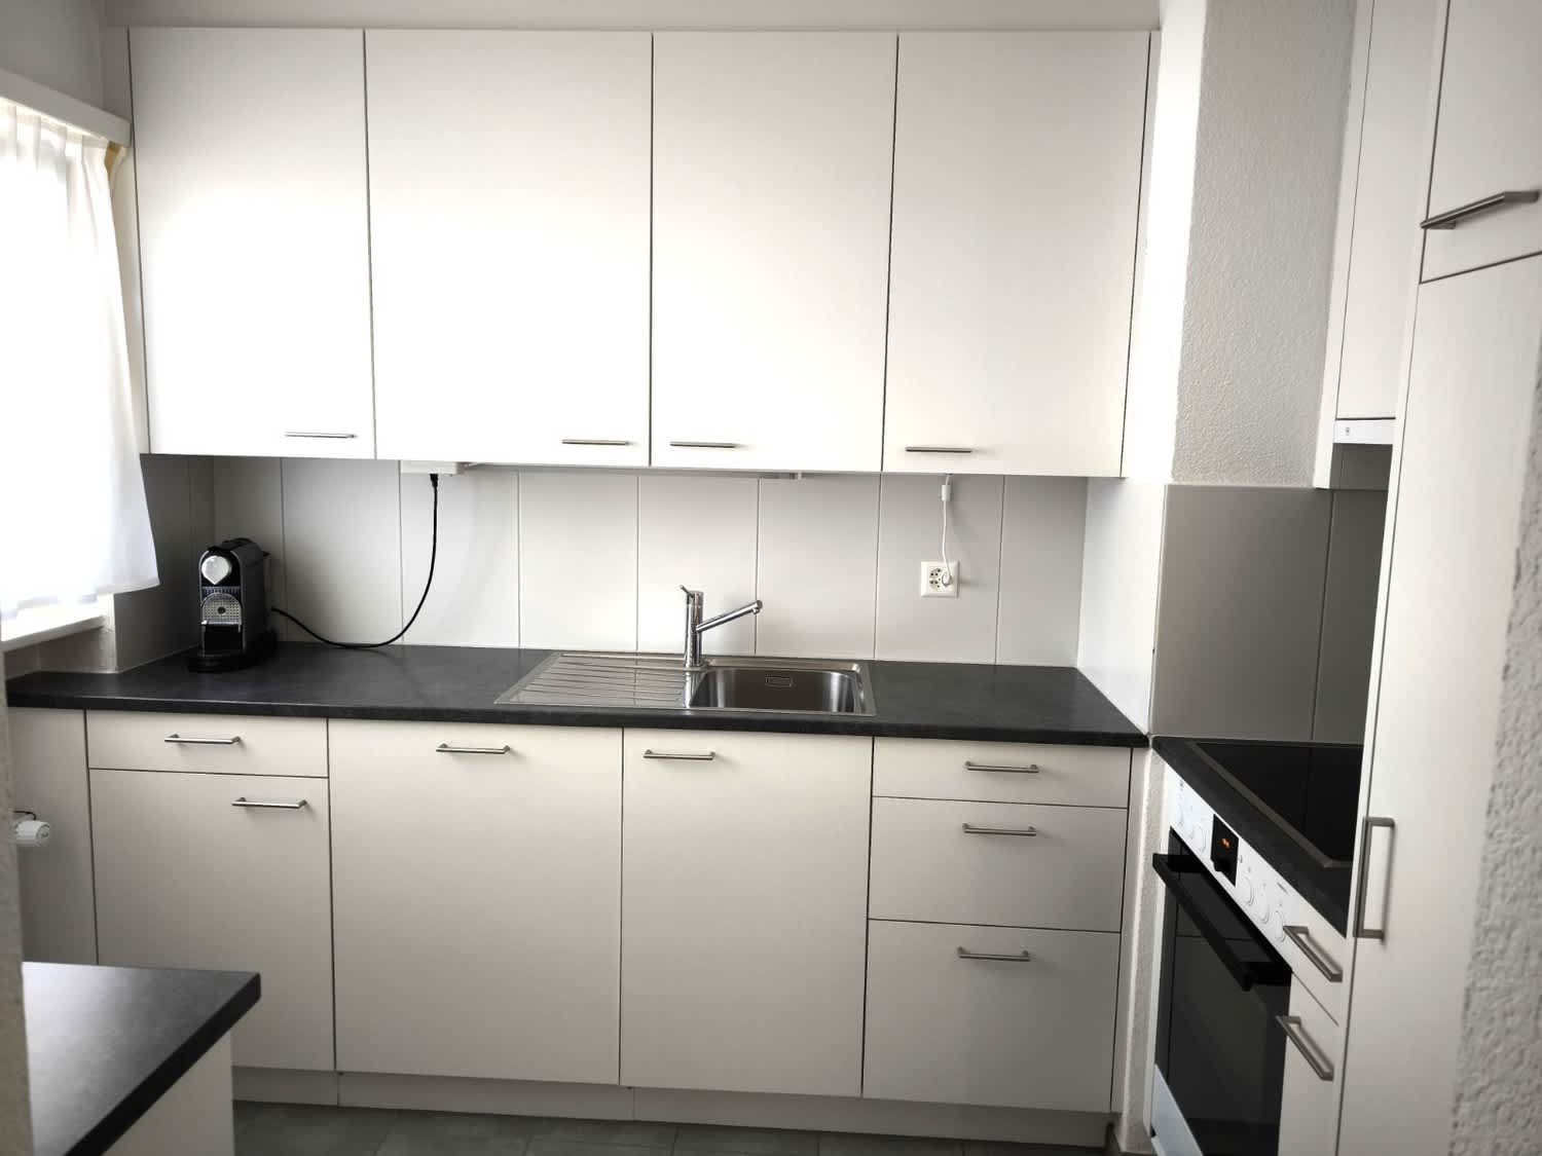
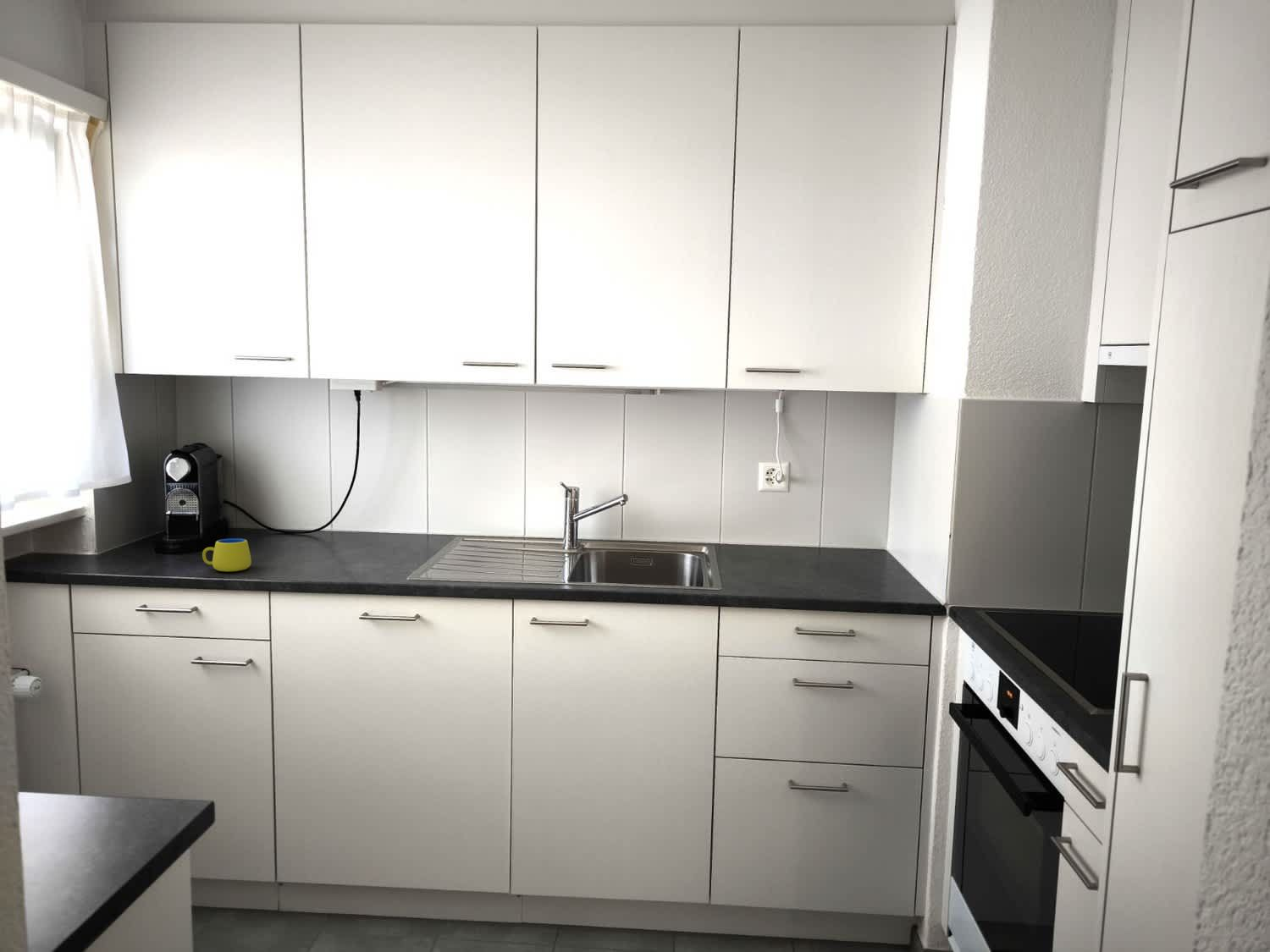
+ mug [202,537,252,572]
